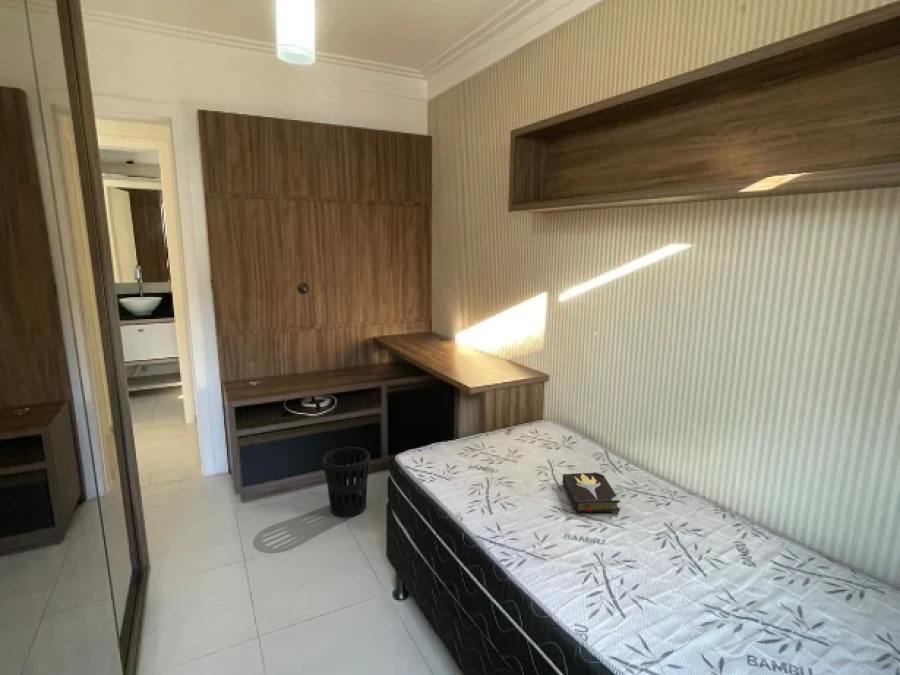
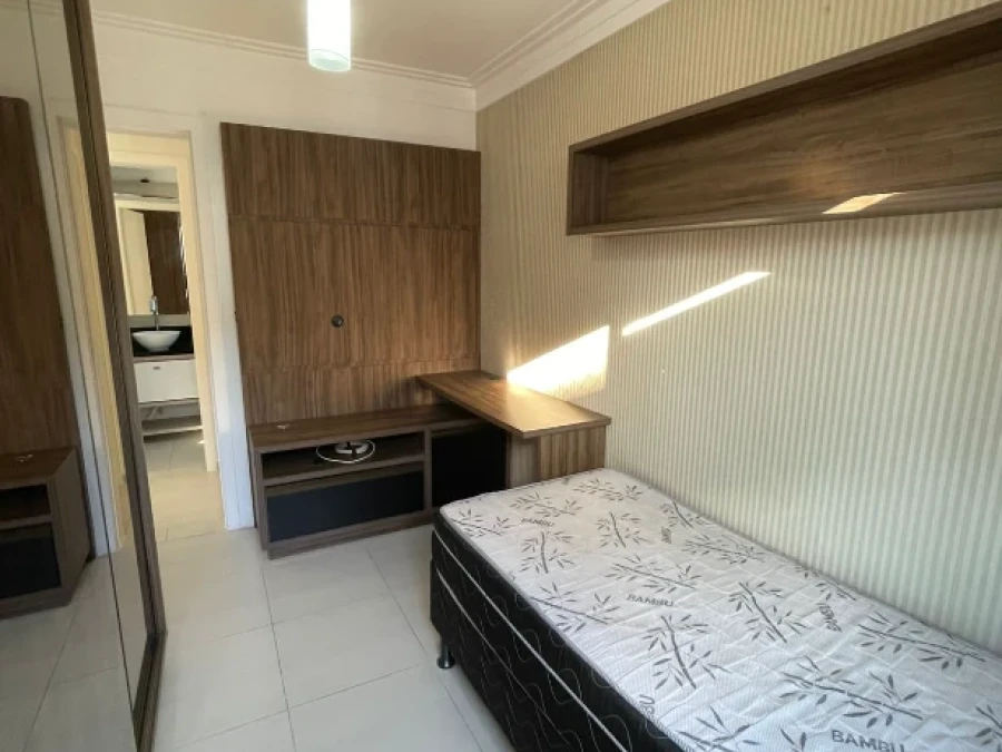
- hardback book [562,471,621,514]
- wastebasket [321,446,371,518]
